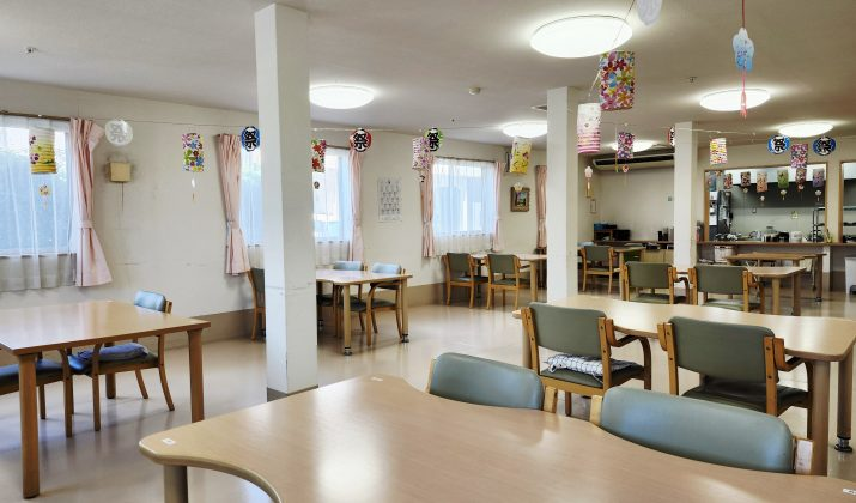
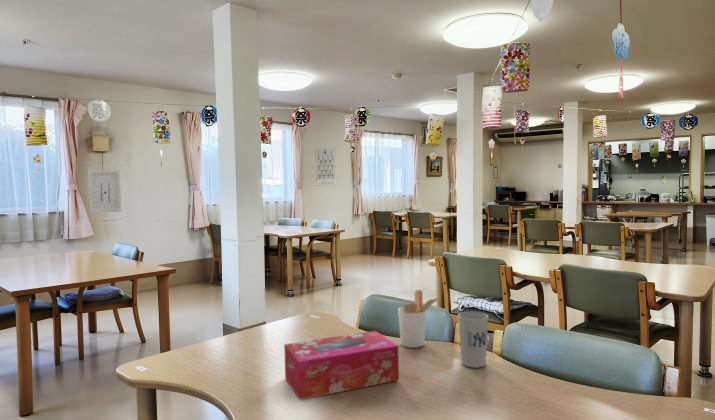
+ wall art [87,169,122,214]
+ cup [457,311,489,369]
+ tissue box [283,330,400,401]
+ utensil holder [397,289,441,349]
